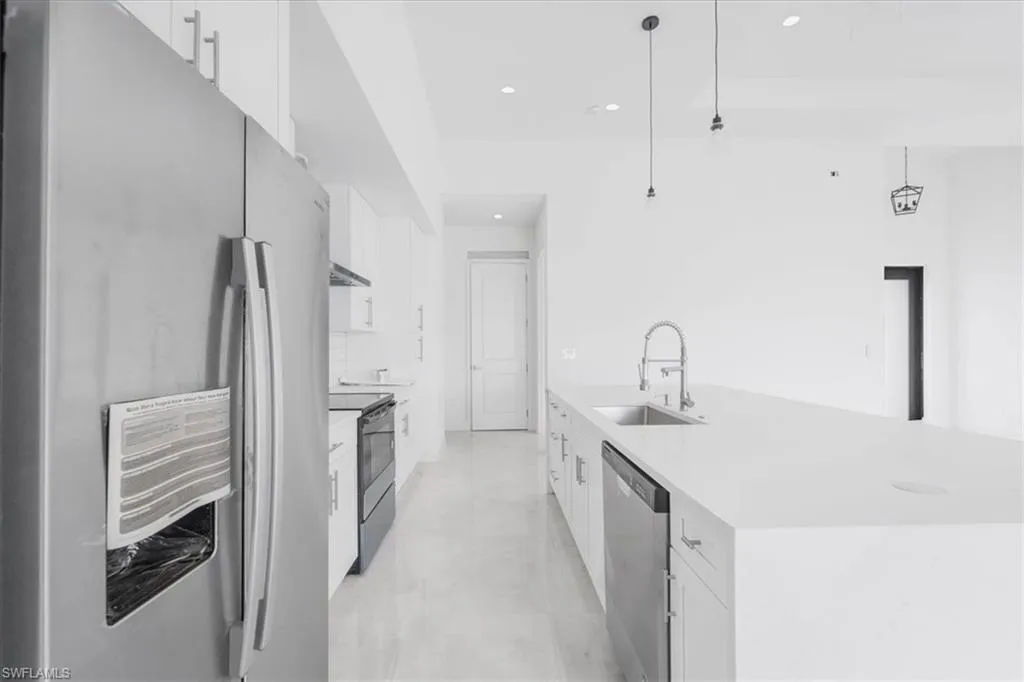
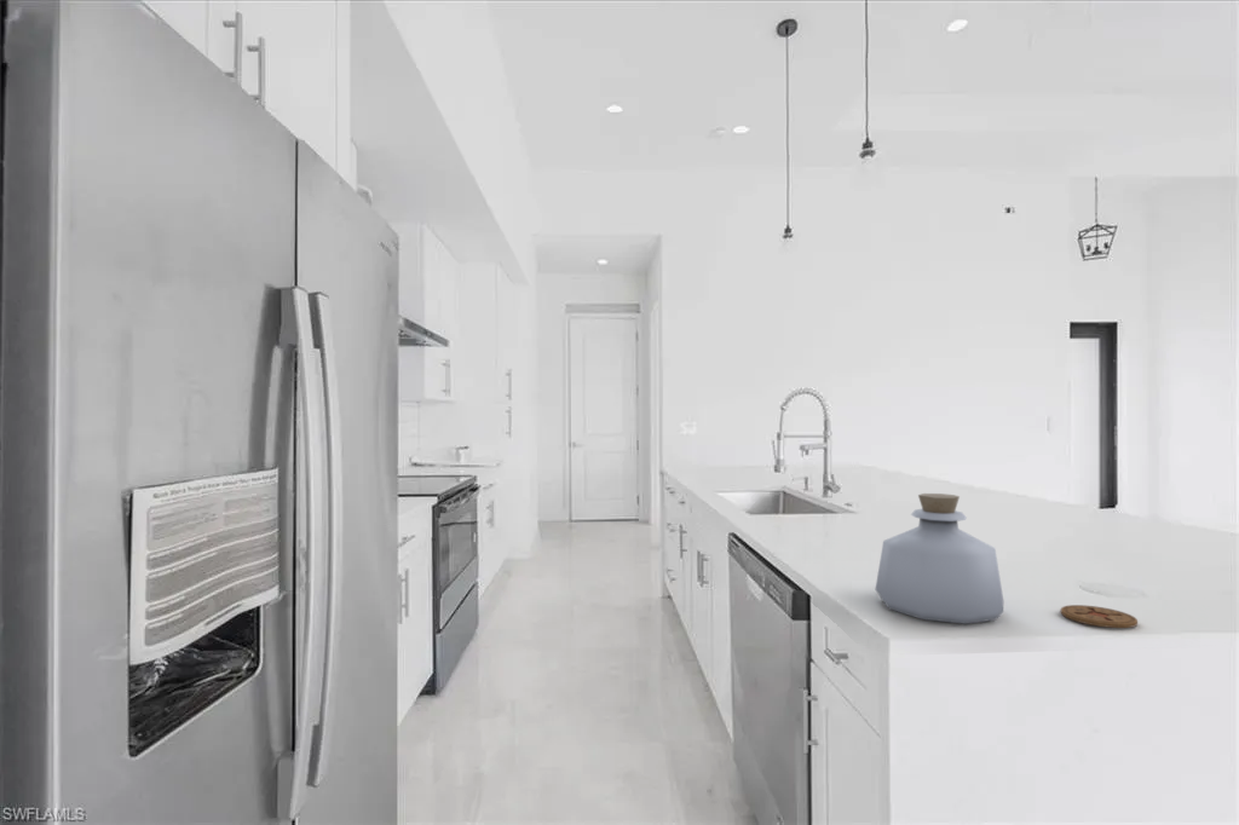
+ bottle [875,492,1004,625]
+ coaster [1060,604,1139,629]
